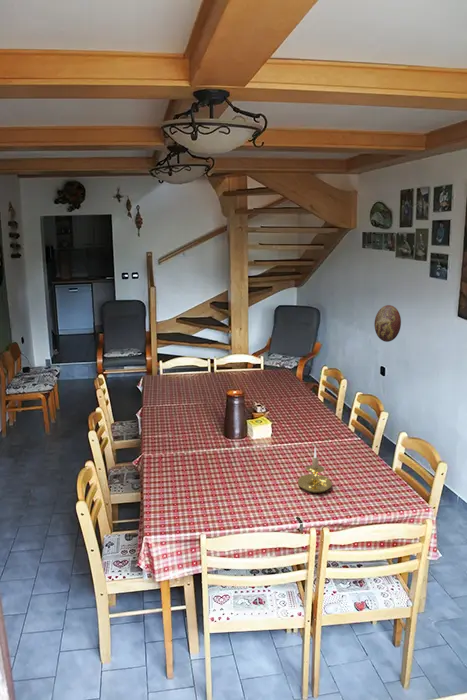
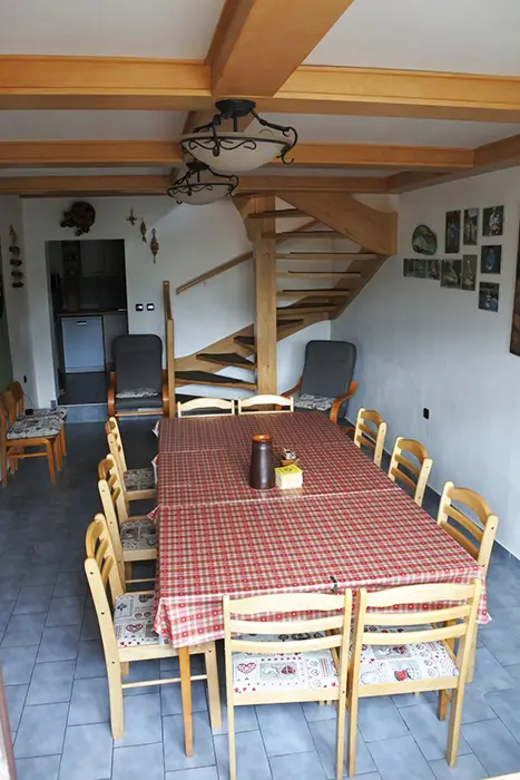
- decorative shield [373,304,402,343]
- candle holder [297,446,333,494]
